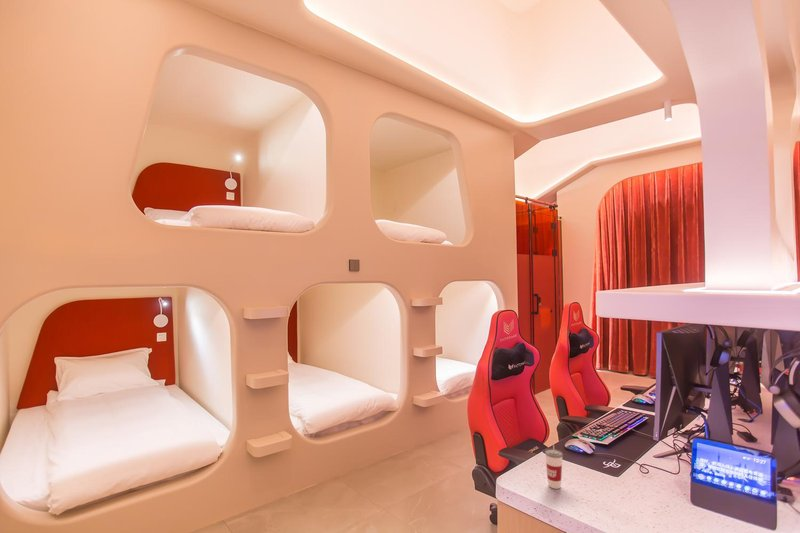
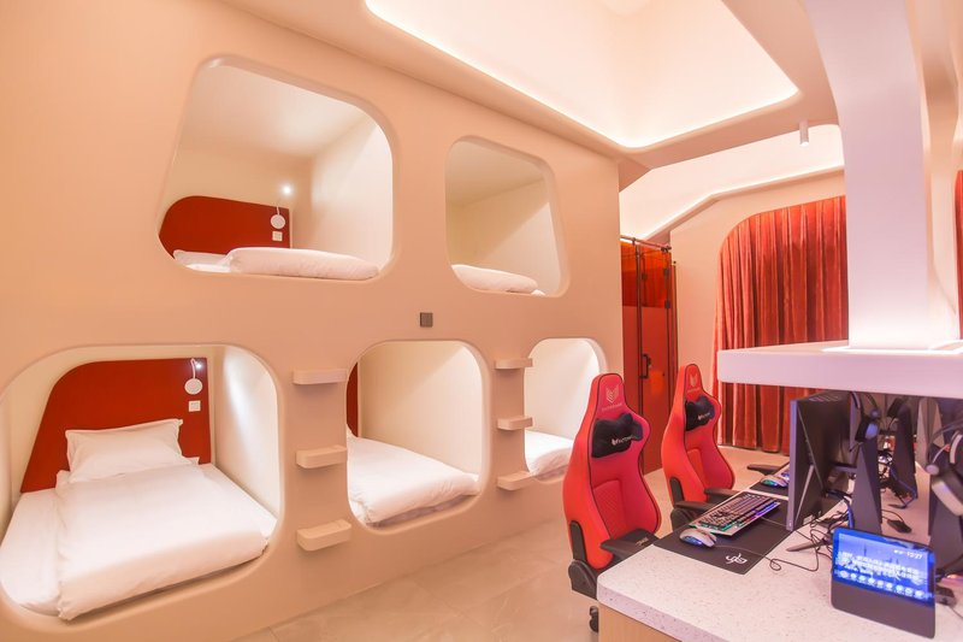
- cup [544,440,564,490]
